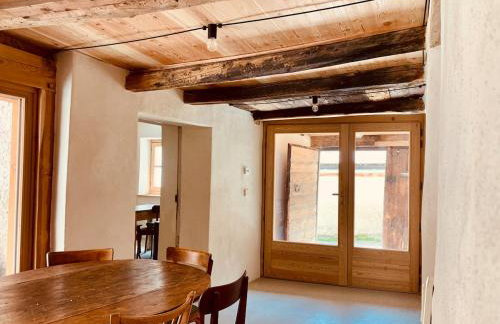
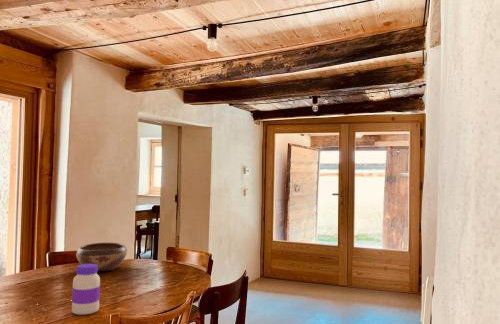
+ jar [71,264,101,316]
+ decorative bowl [75,242,128,272]
